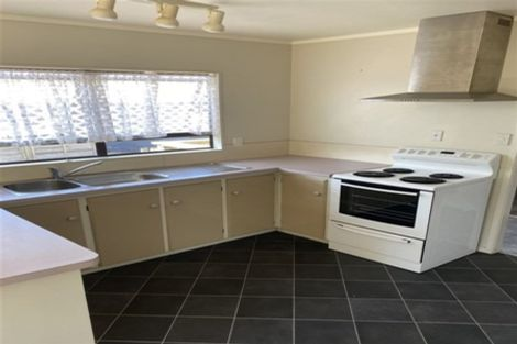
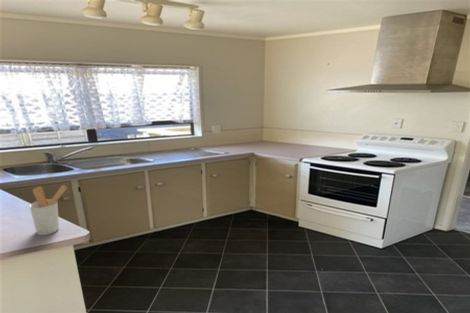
+ utensil holder [29,184,68,236]
